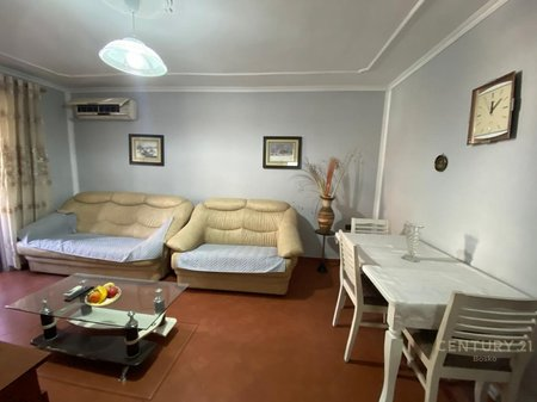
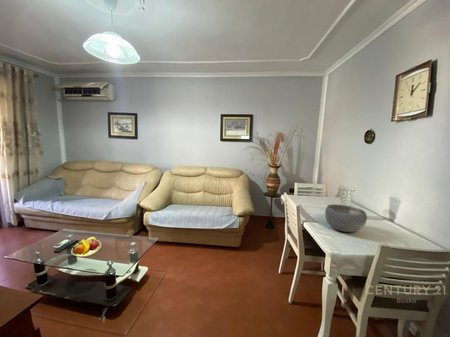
+ bowl [324,203,368,233]
